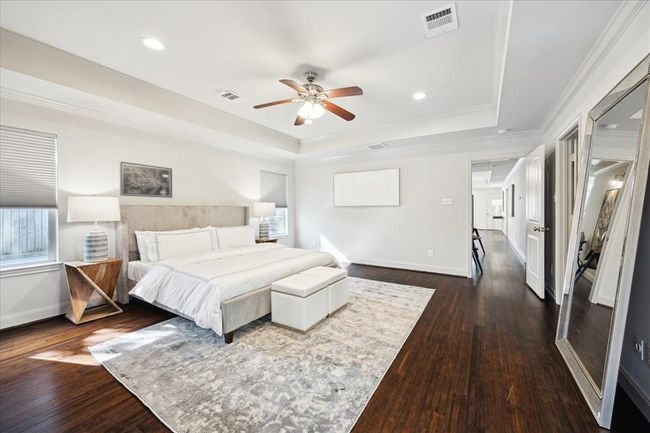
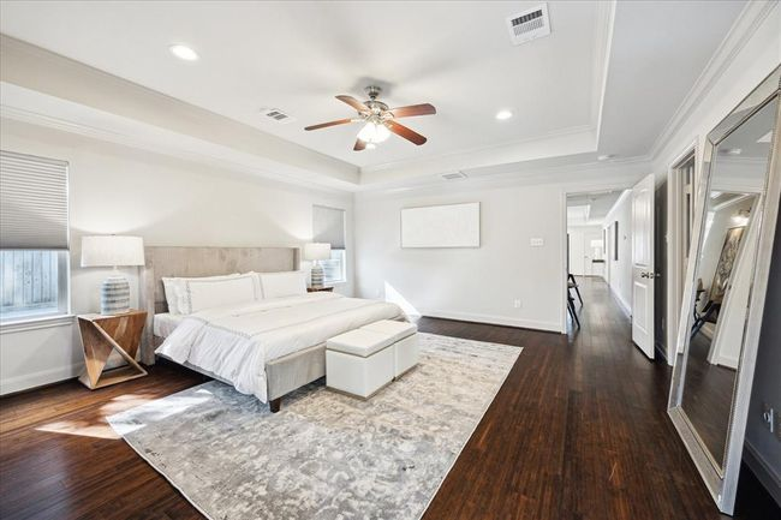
- wall art [119,161,173,199]
